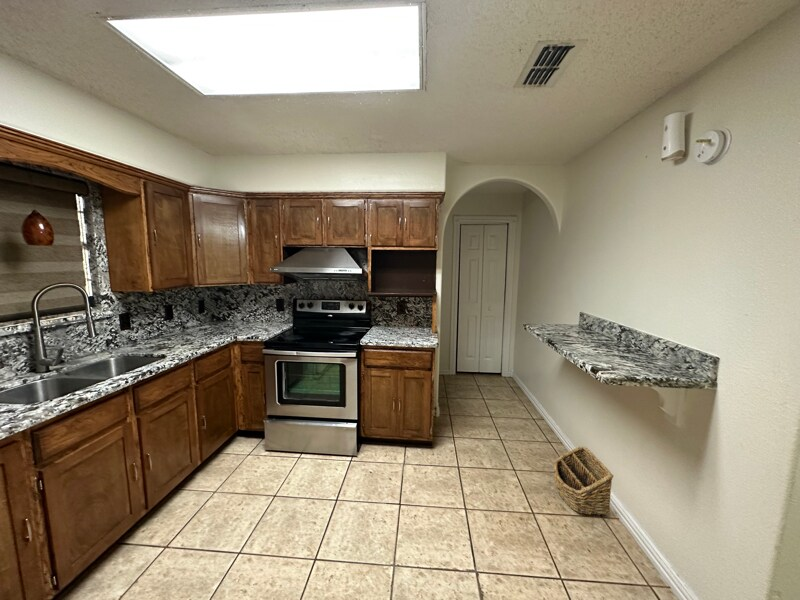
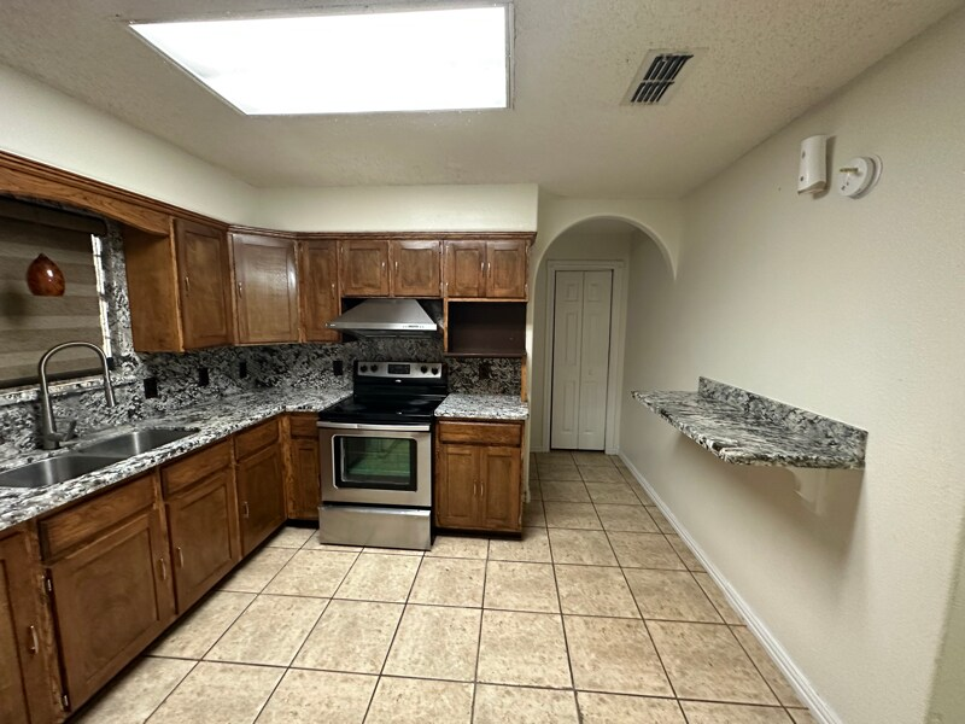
- basket [553,445,614,516]
